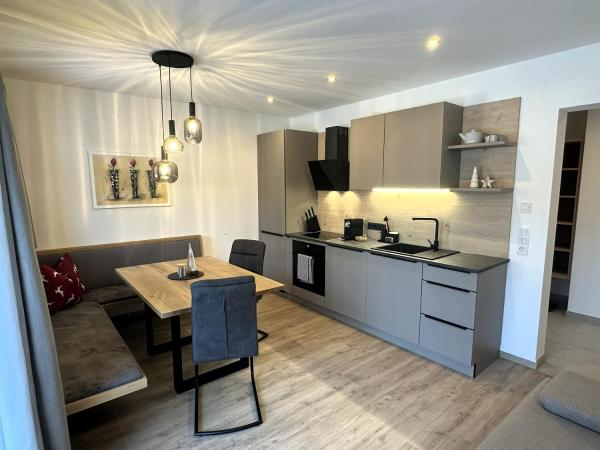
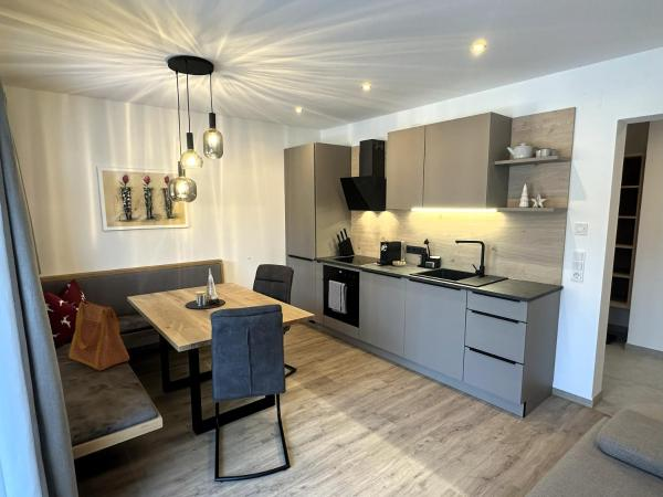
+ tote bag [67,300,130,372]
